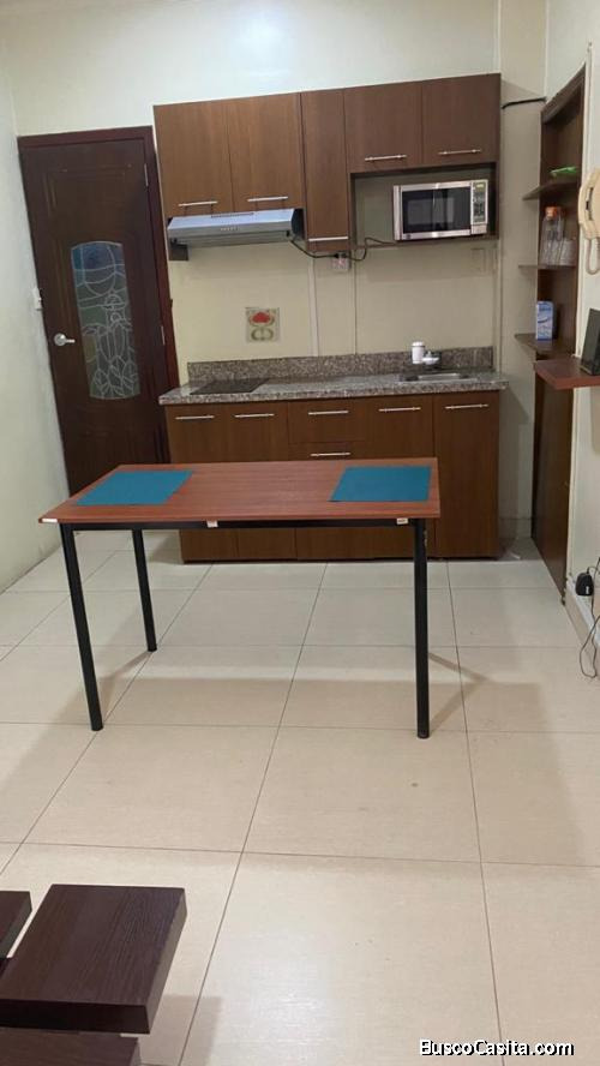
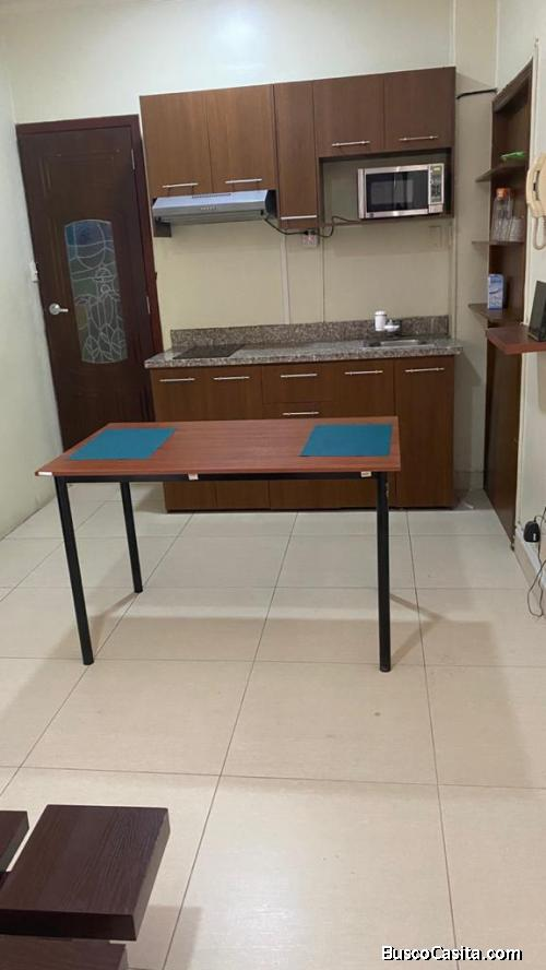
- decorative tile [244,306,281,343]
